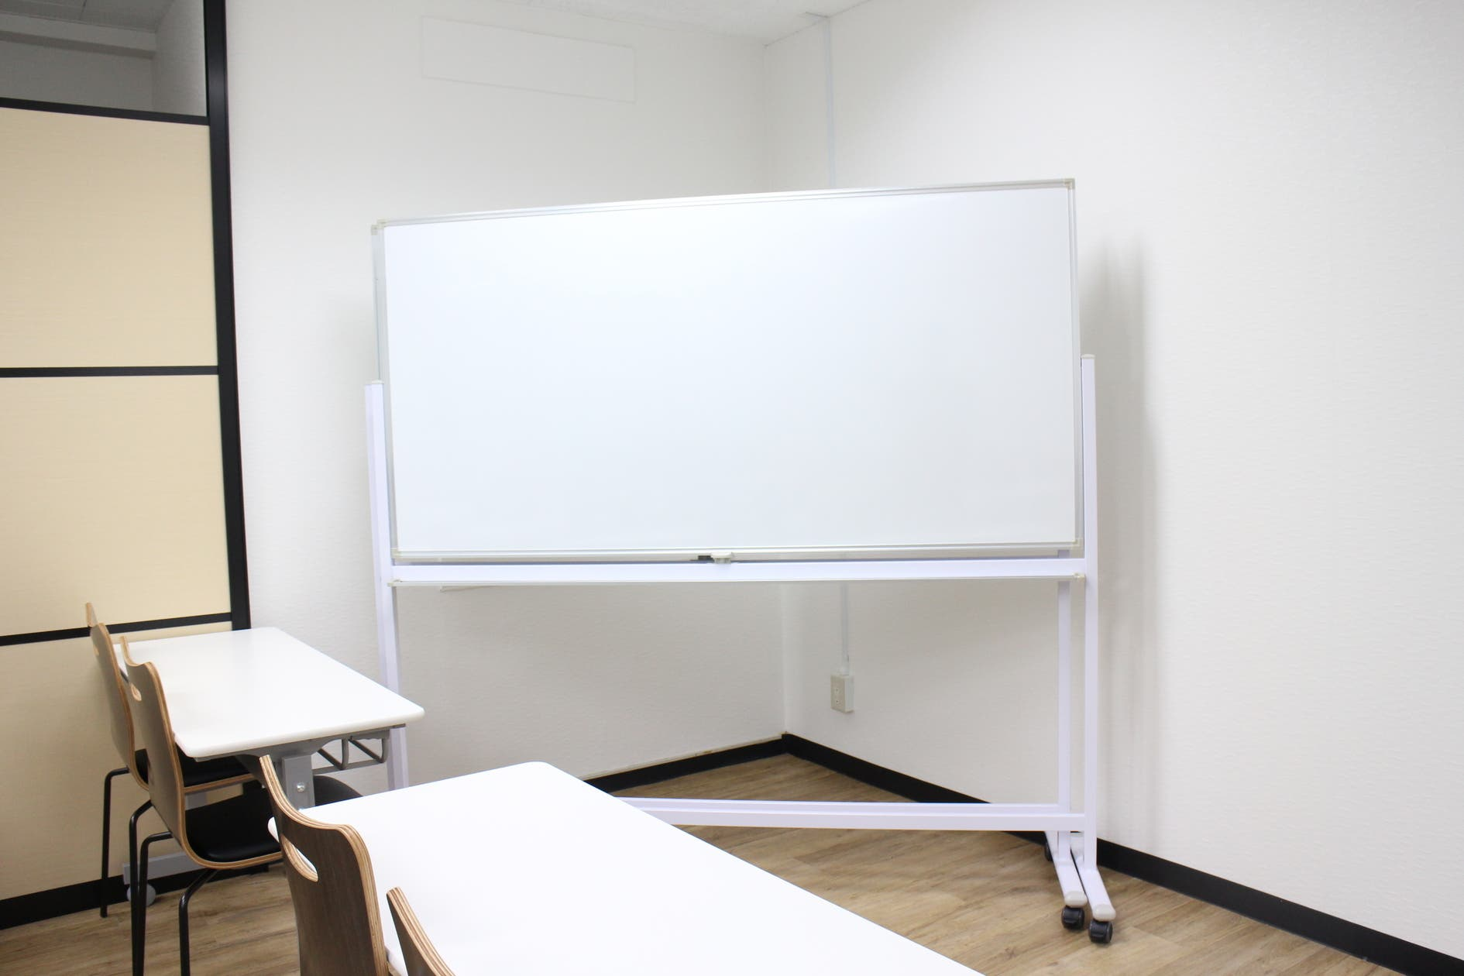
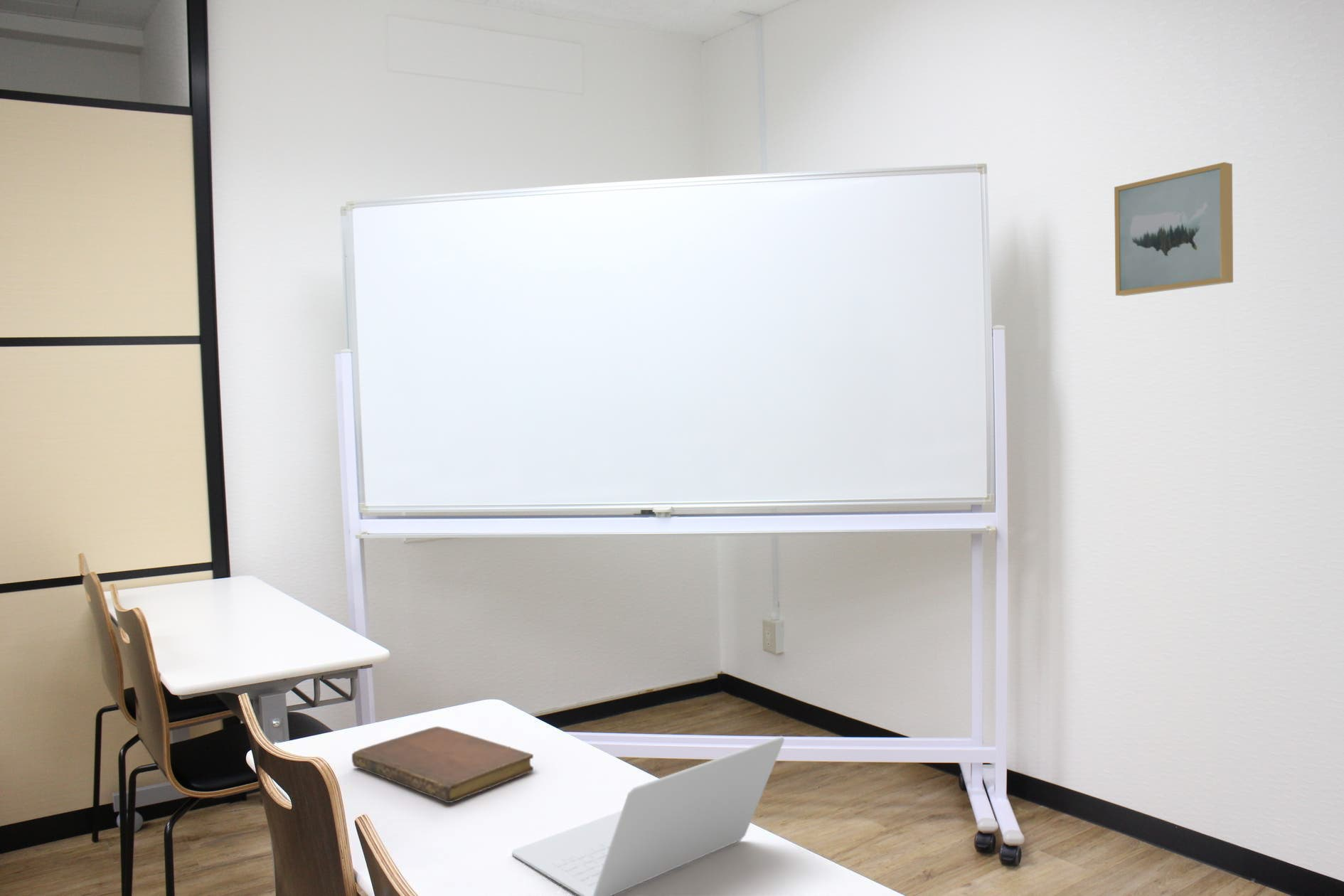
+ notebook [351,726,534,804]
+ laptop [511,730,785,896]
+ wall art [1114,161,1234,297]
